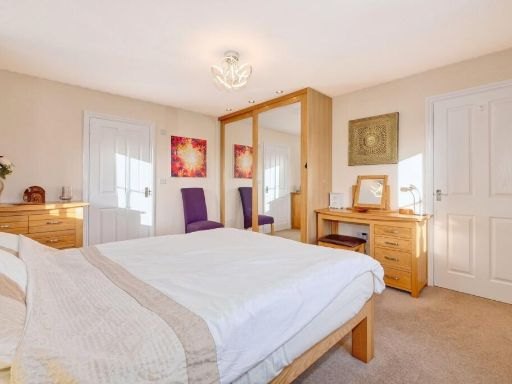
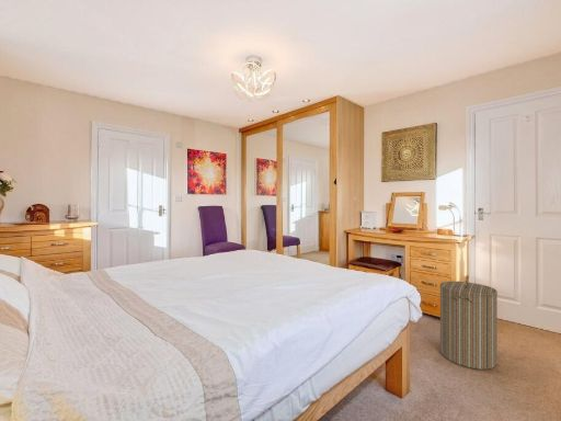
+ laundry hamper [439,275,499,371]
